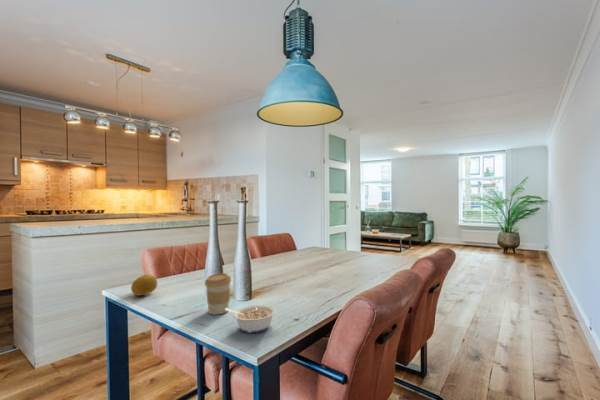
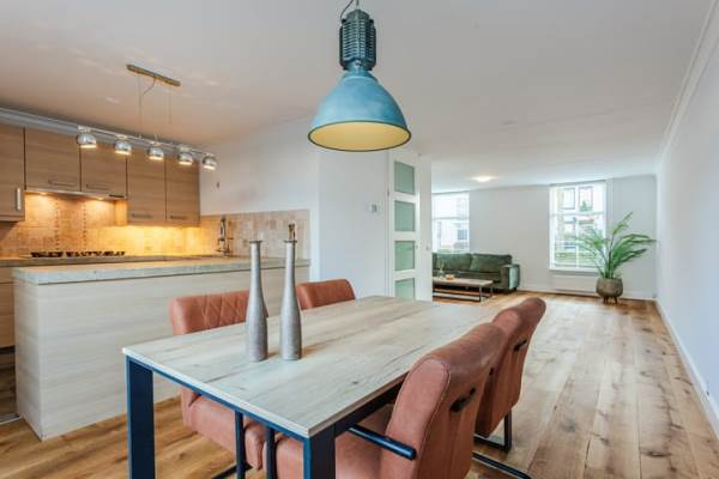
- fruit [130,273,158,296]
- legume [225,304,277,334]
- coffee cup [204,272,232,316]
